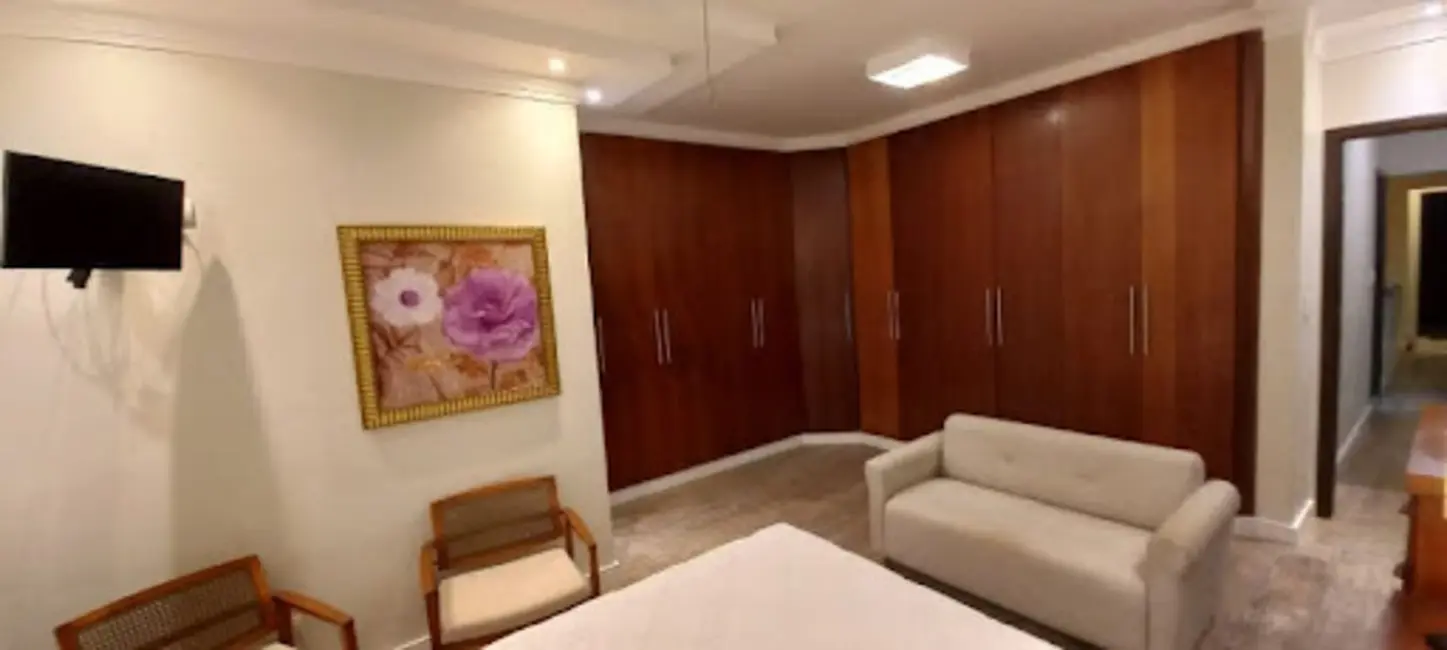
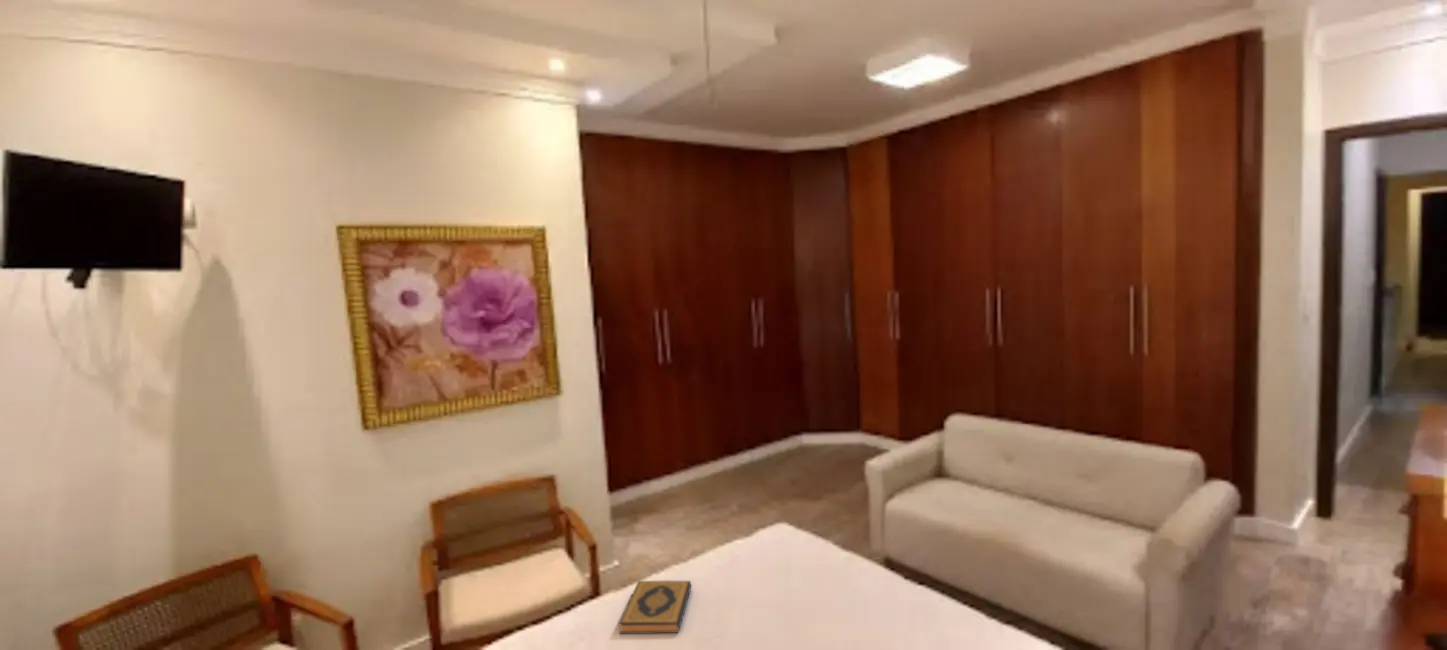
+ hardback book [618,580,692,635]
